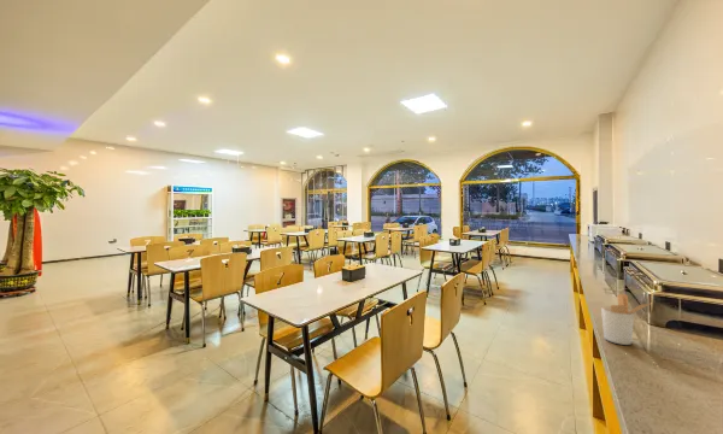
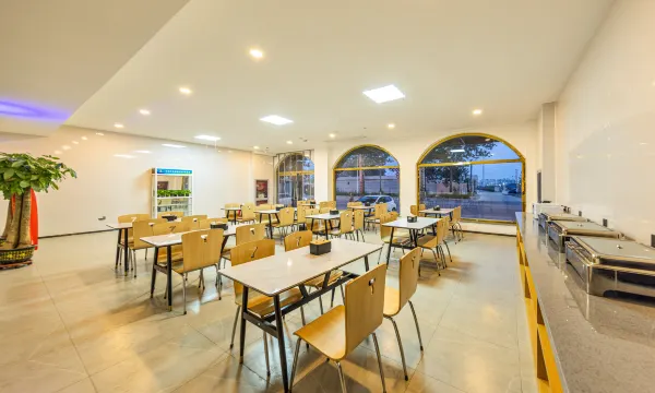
- utensil holder [600,293,654,346]
